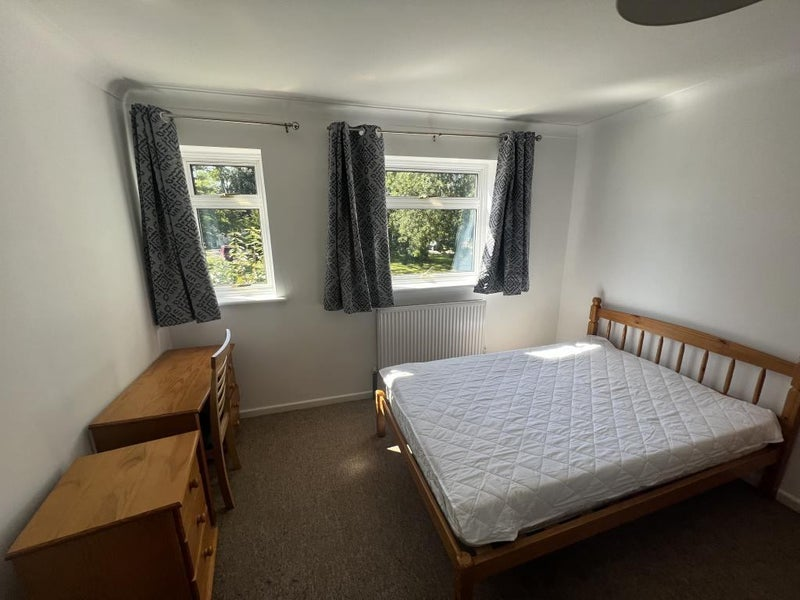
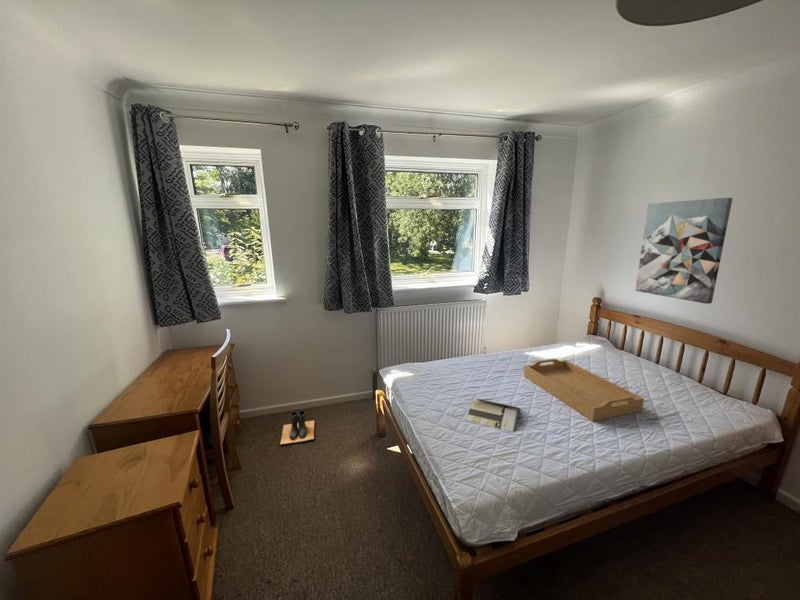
+ serving tray [523,358,645,422]
+ wall art [635,197,733,305]
+ boots [279,409,316,446]
+ brochure [465,397,520,433]
